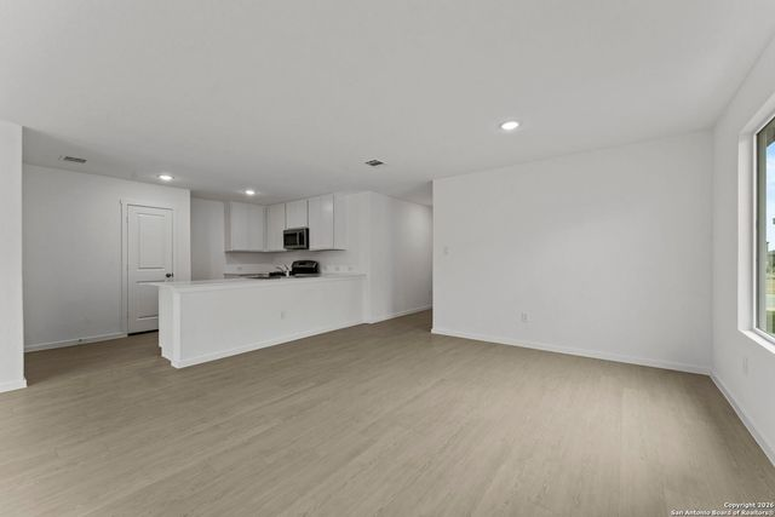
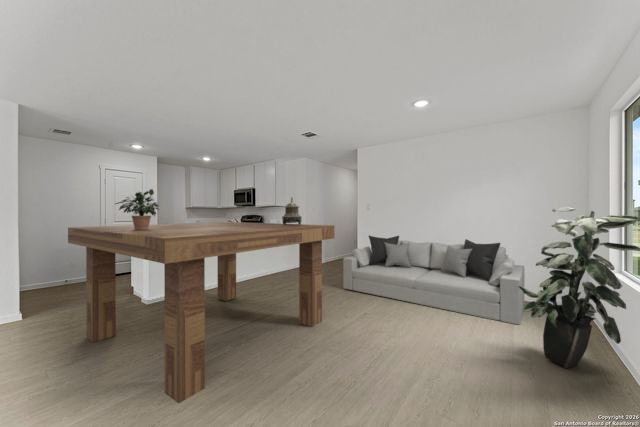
+ sofa [342,235,525,326]
+ decorative urn [281,196,303,225]
+ potted plant [115,188,161,229]
+ indoor plant [518,206,640,370]
+ dining table [67,221,335,404]
